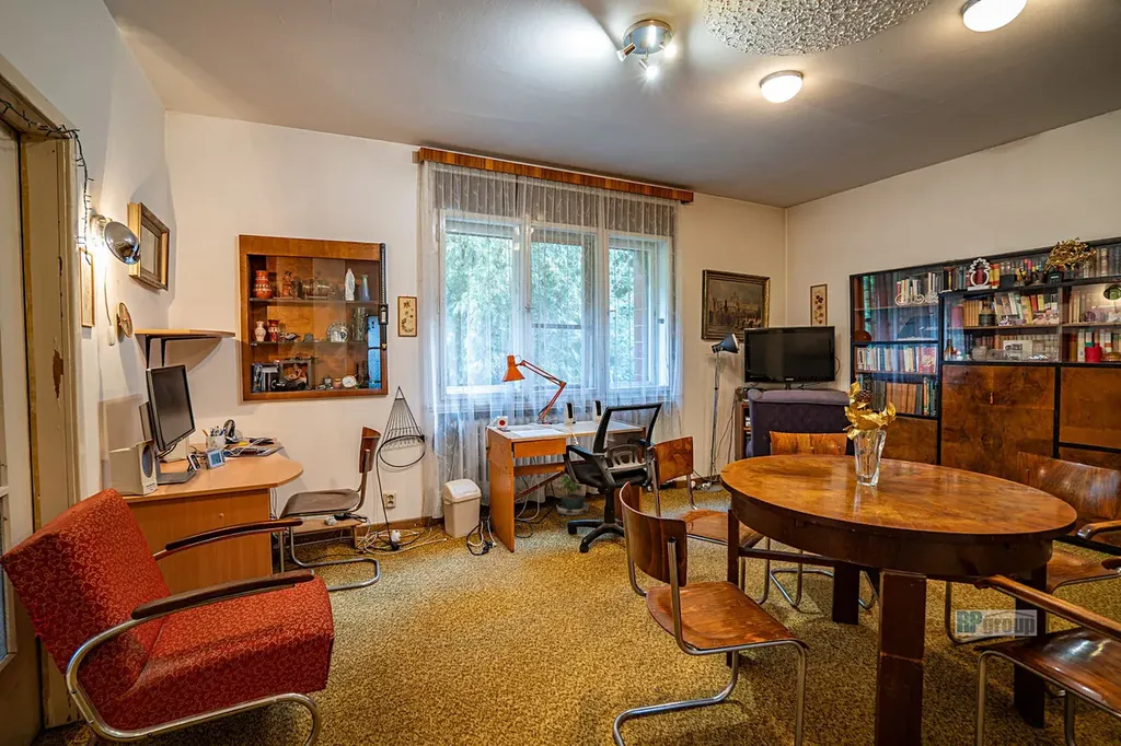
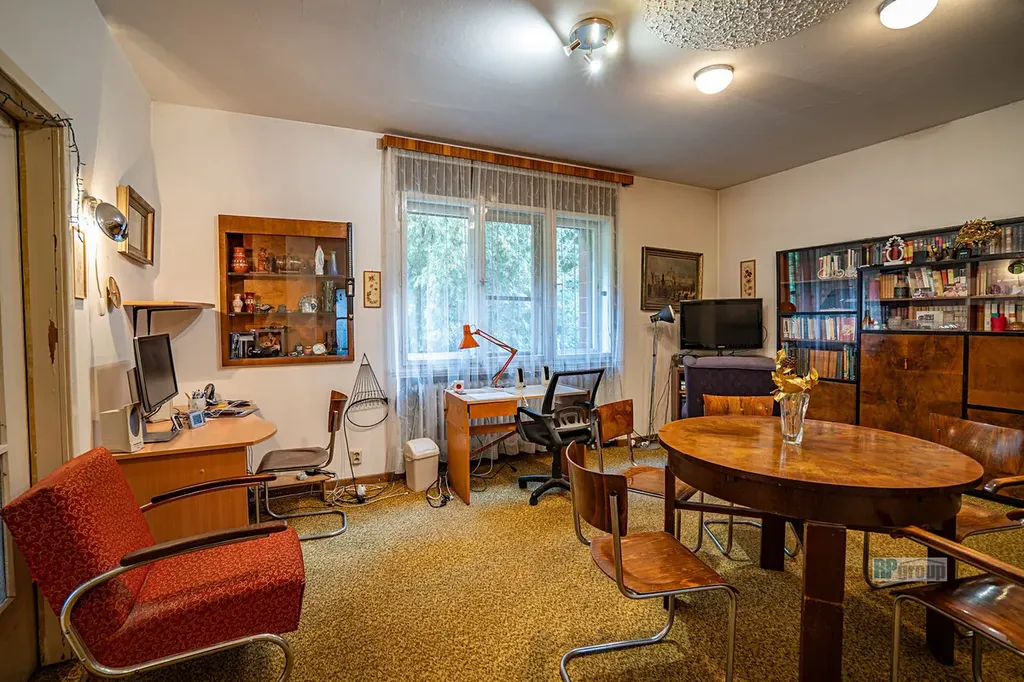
- potted plant [556,474,590,521]
